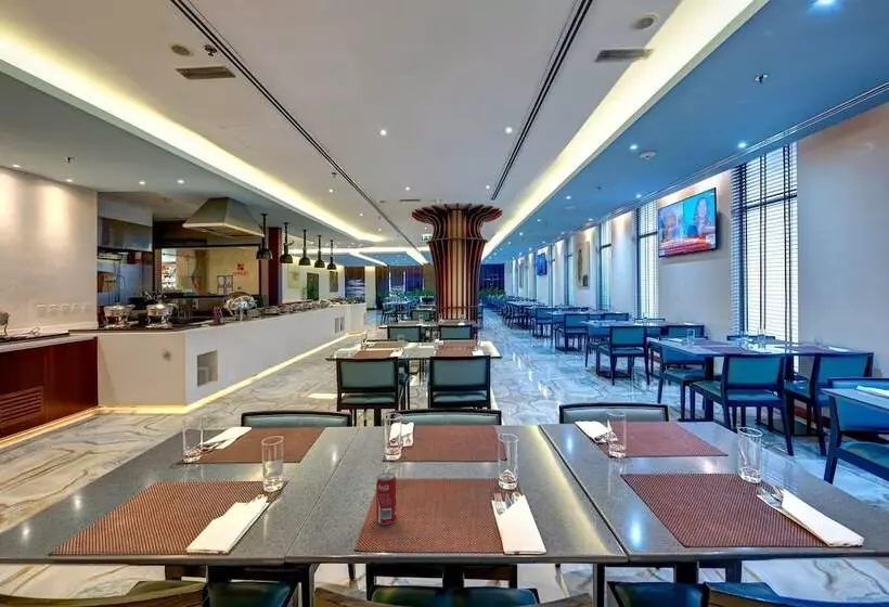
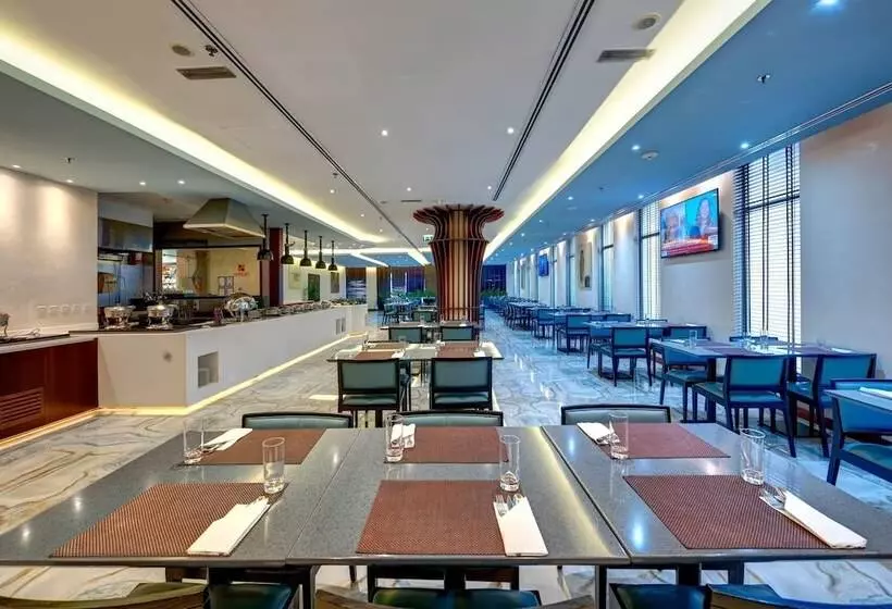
- beverage can [375,472,398,526]
